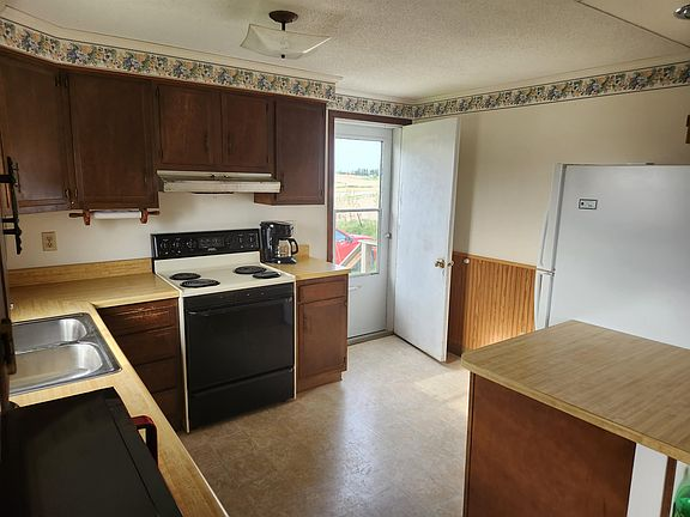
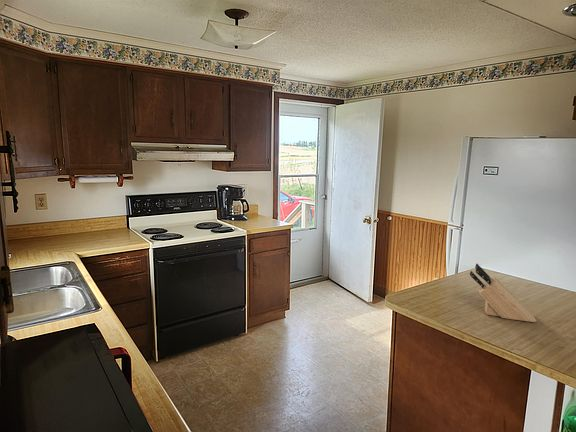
+ knife block [469,262,537,323]
